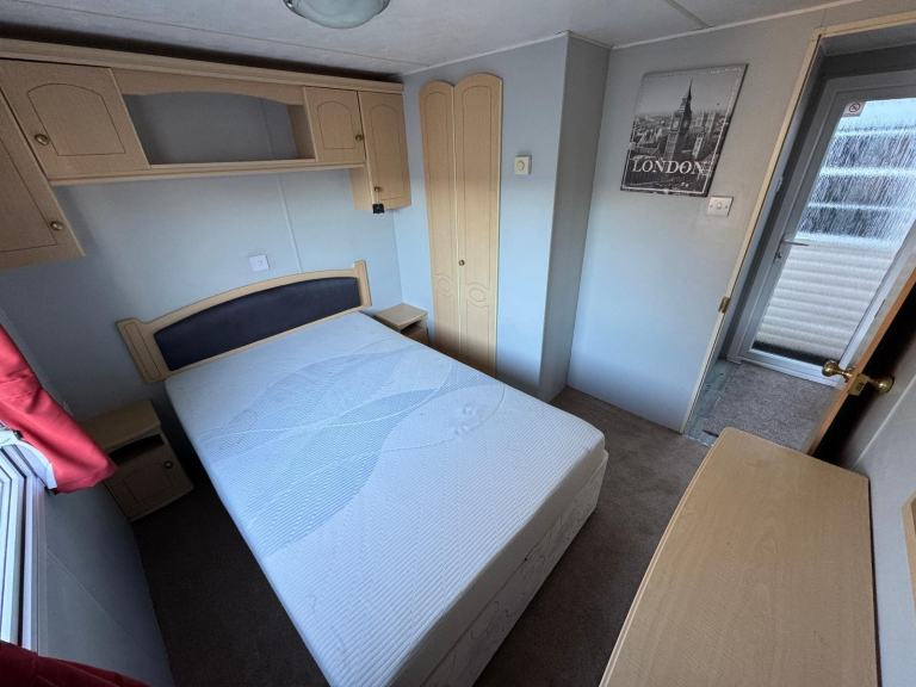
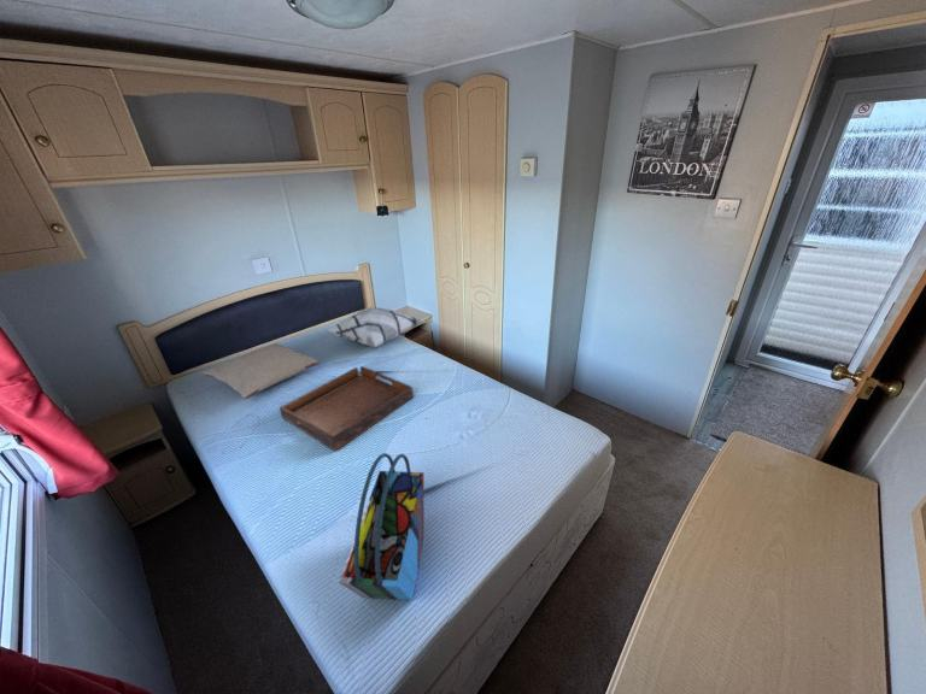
+ serving tray [279,365,415,453]
+ decorative pillow [326,307,424,348]
+ tote bag [338,452,426,602]
+ pillow [201,342,321,400]
